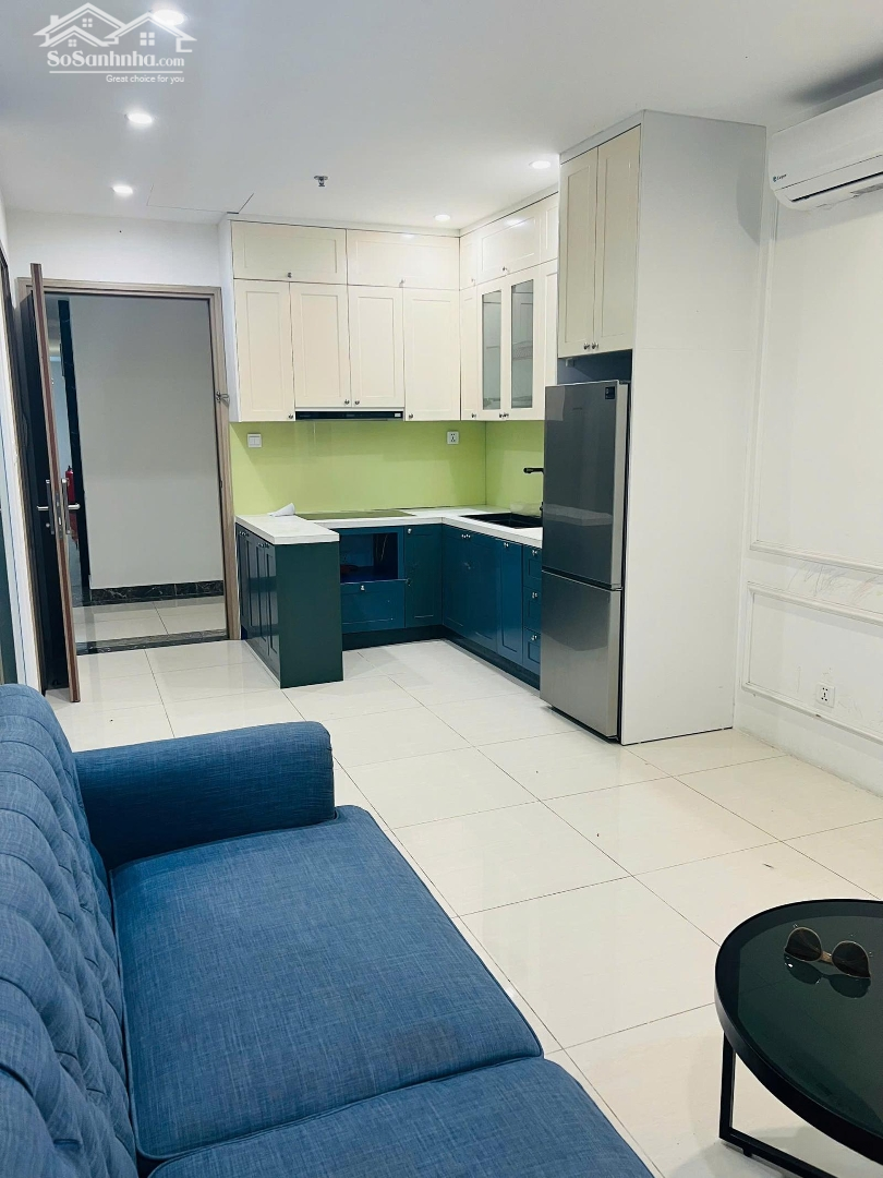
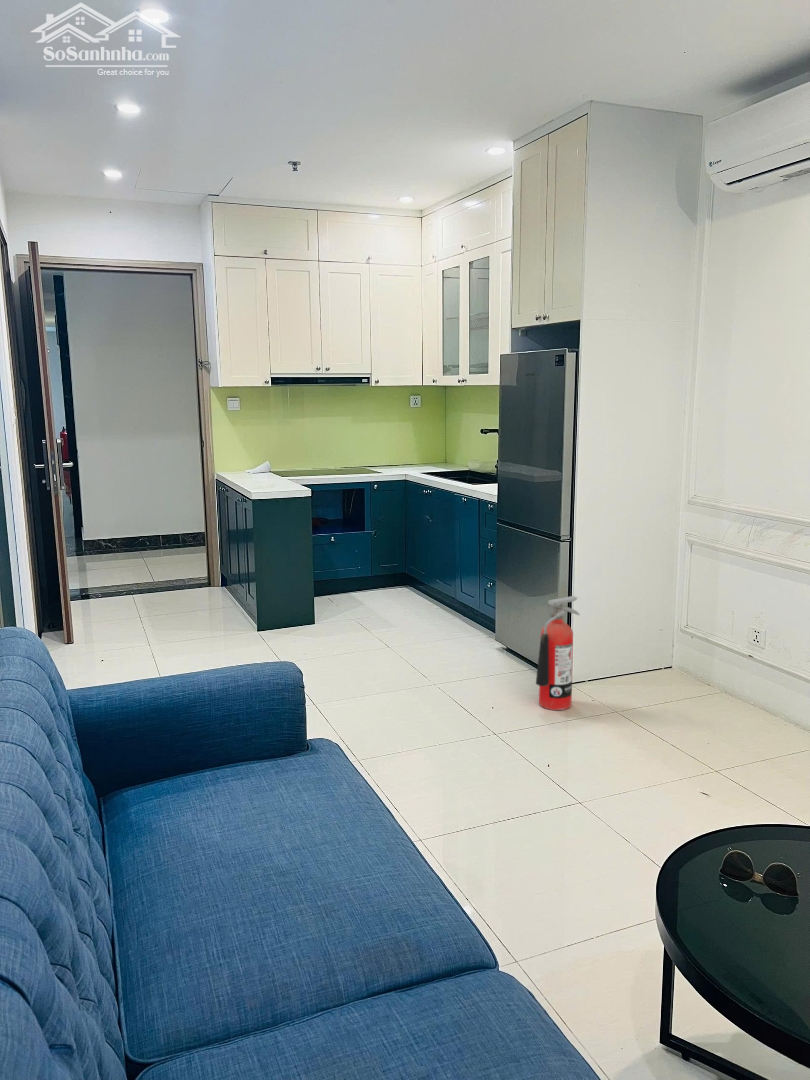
+ fire extinguisher [535,595,581,711]
